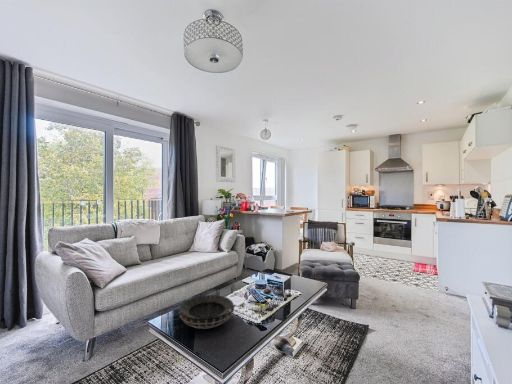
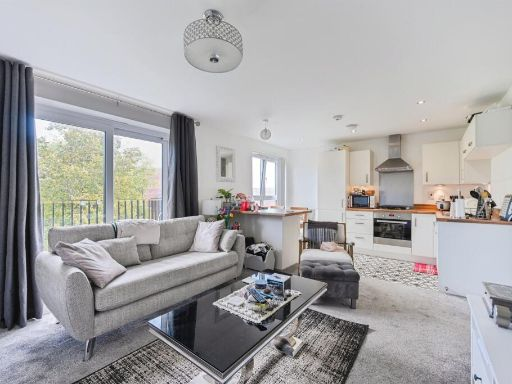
- decorative bowl [178,294,236,330]
